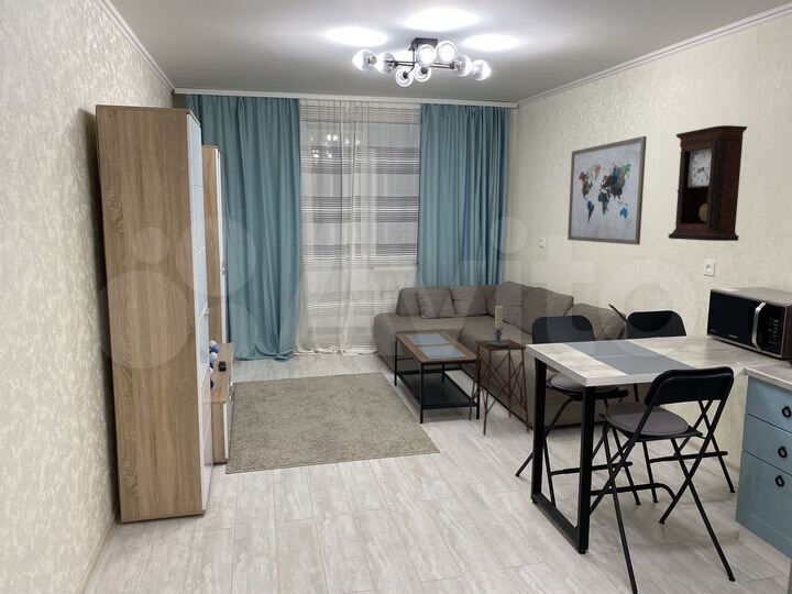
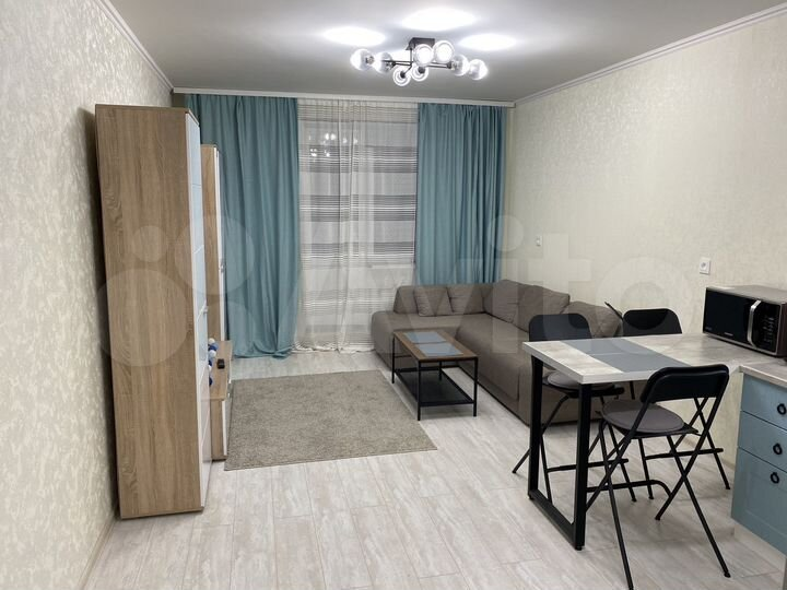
- side table [468,339,530,437]
- pendulum clock [668,124,748,242]
- candle holder [483,305,509,346]
- wall art [566,135,648,246]
